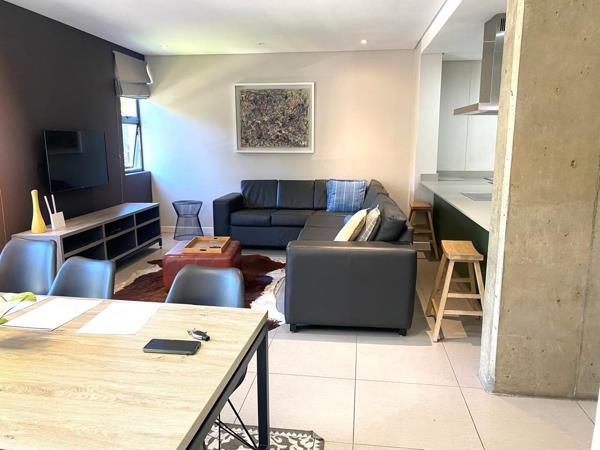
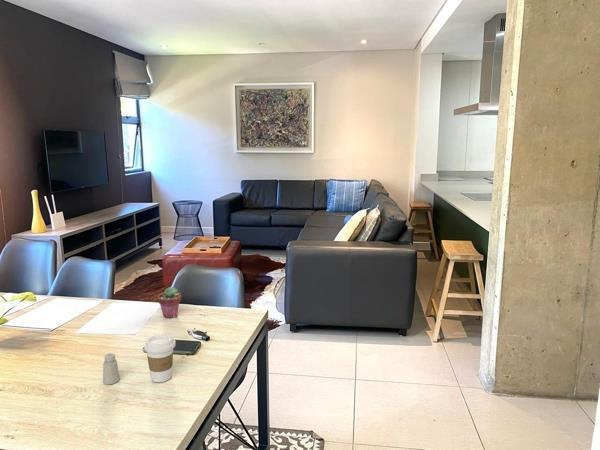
+ potted succulent [157,286,182,319]
+ saltshaker [102,352,121,385]
+ coffee cup [143,333,177,383]
